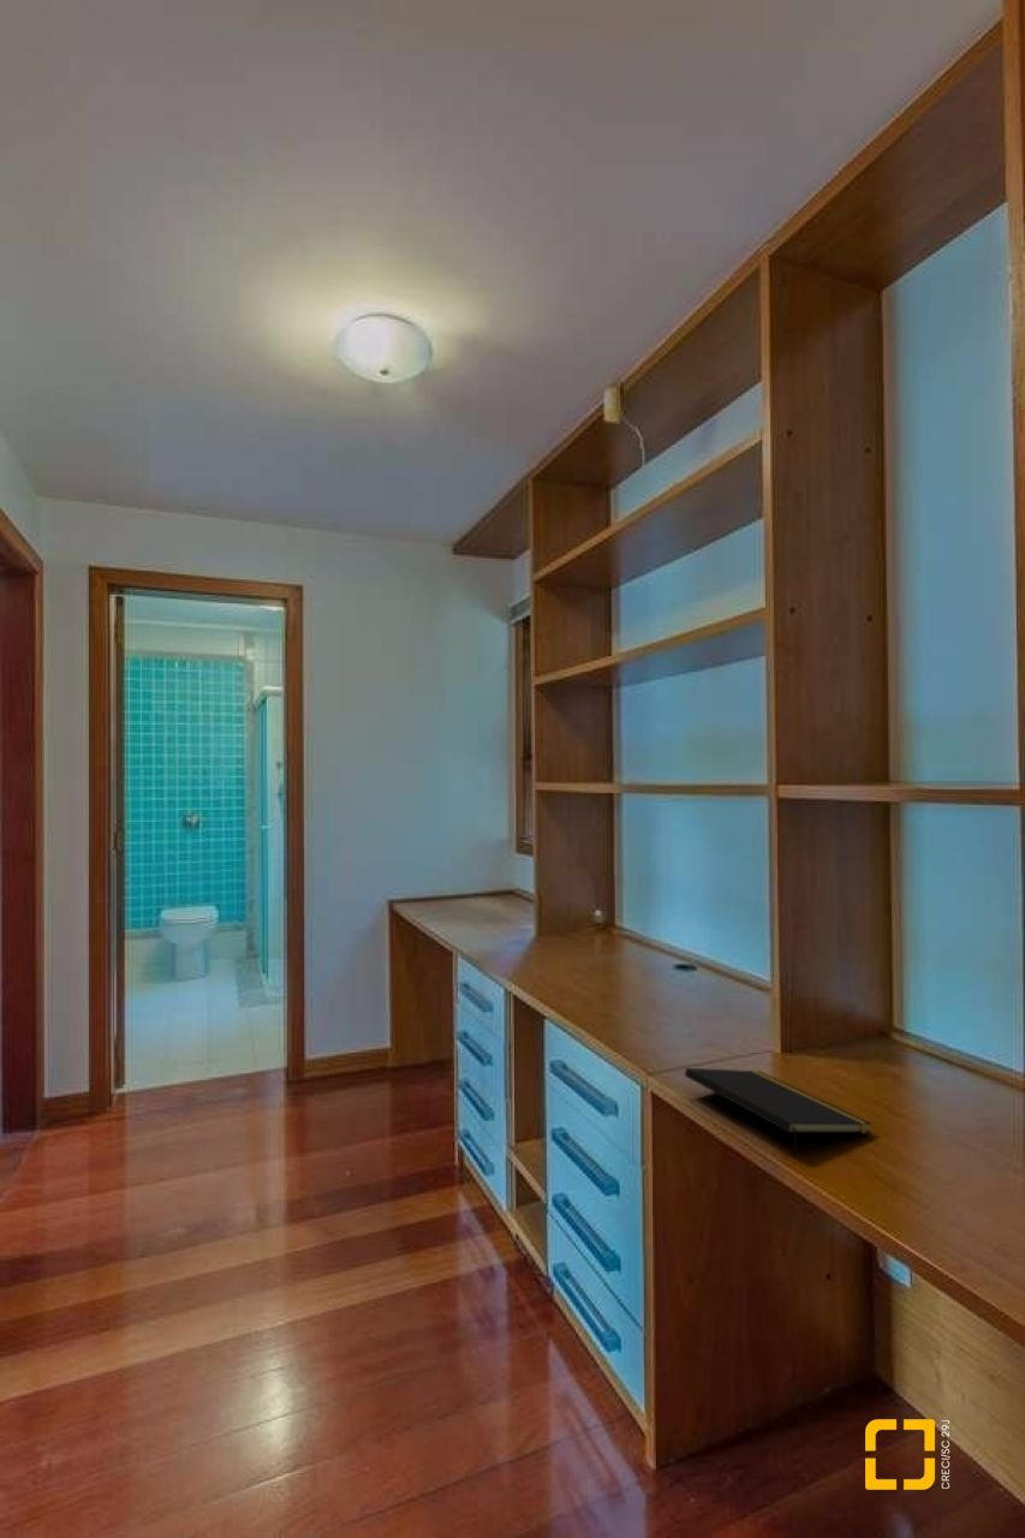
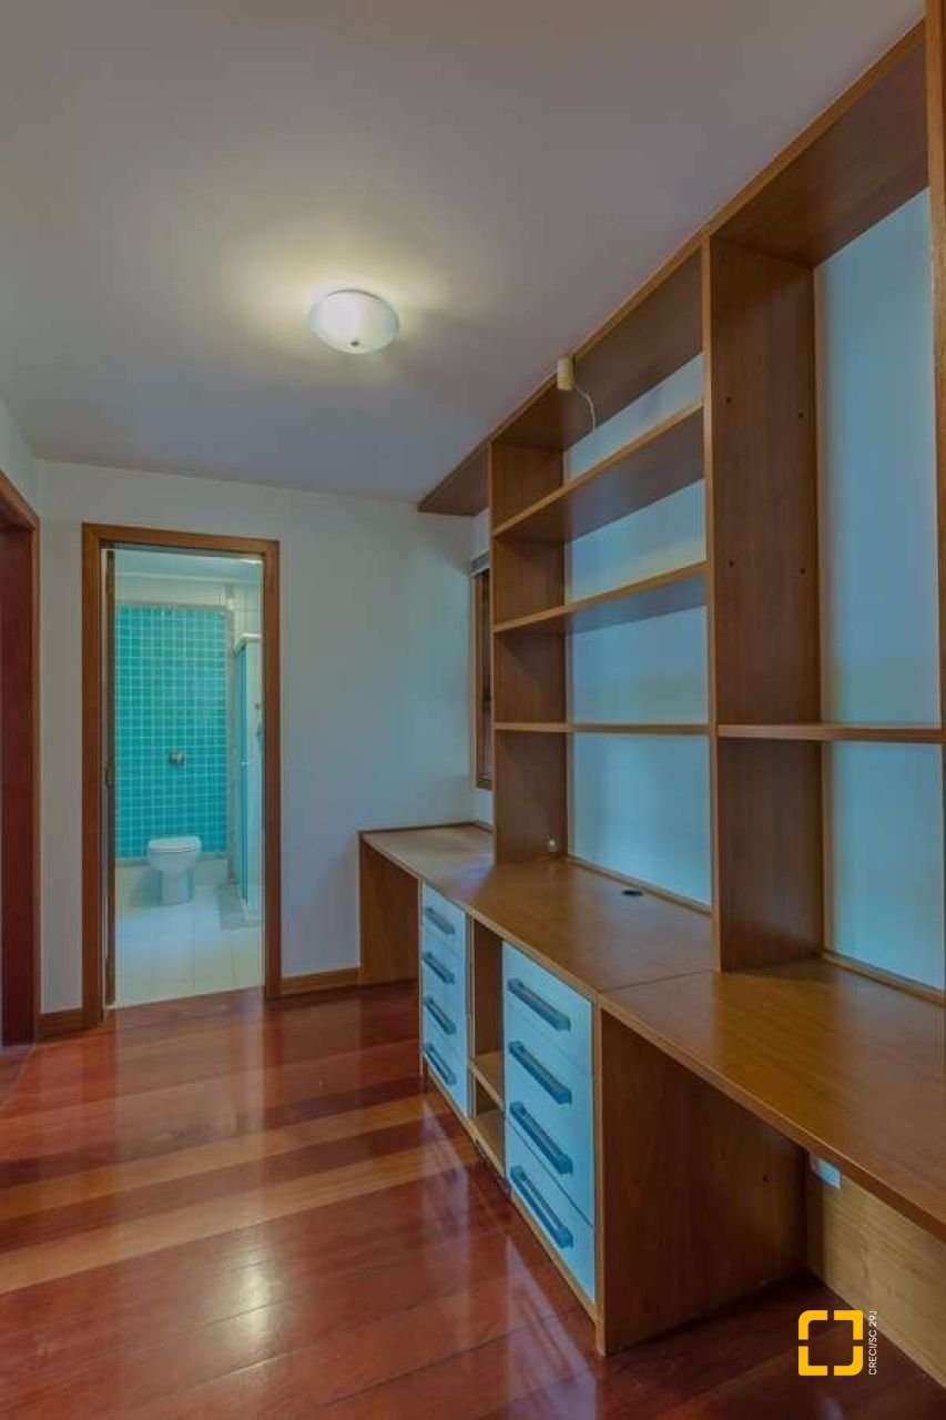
- notepad [684,1067,874,1160]
